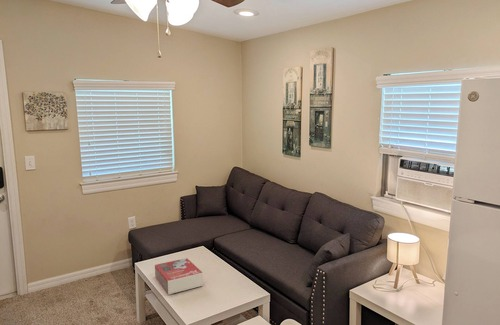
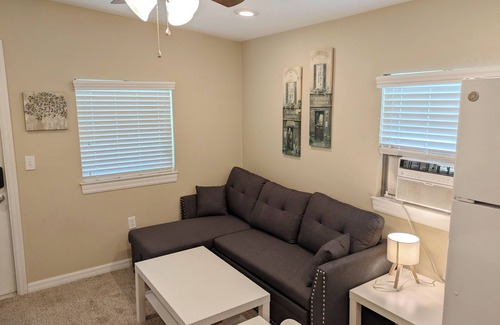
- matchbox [154,257,204,295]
